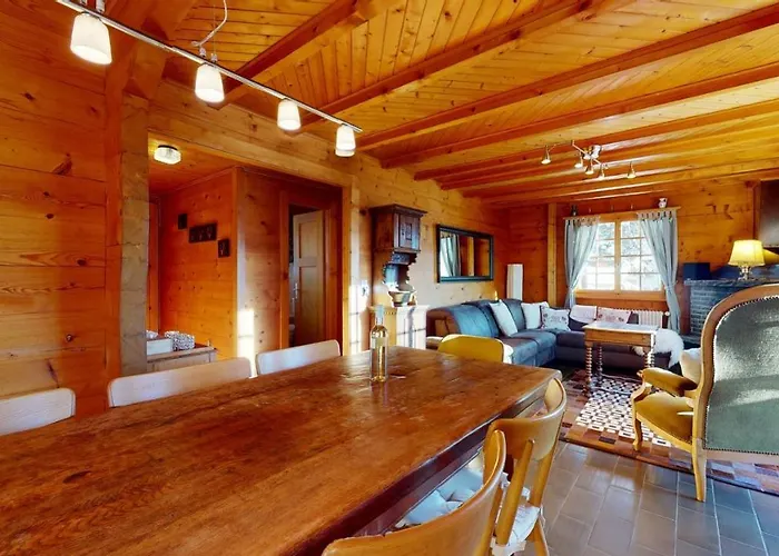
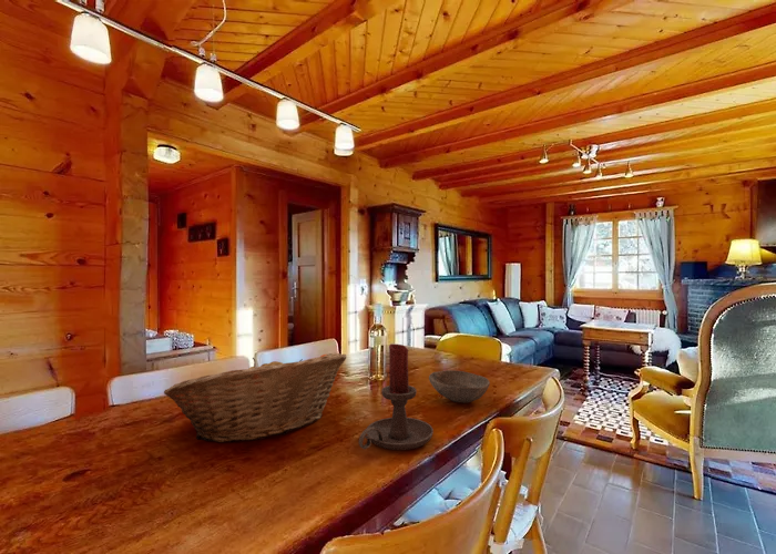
+ fruit basket [163,352,347,443]
+ candle holder [358,342,435,451]
+ bowl [428,369,491,404]
